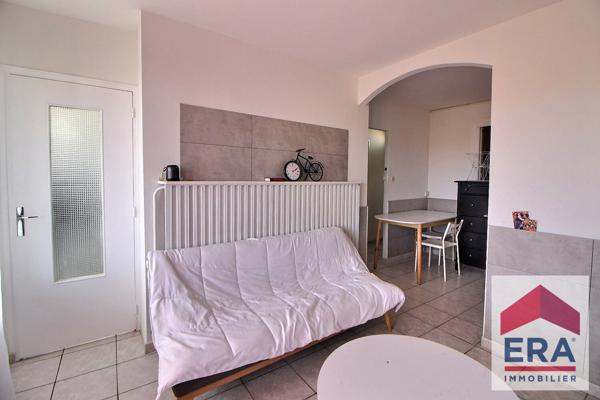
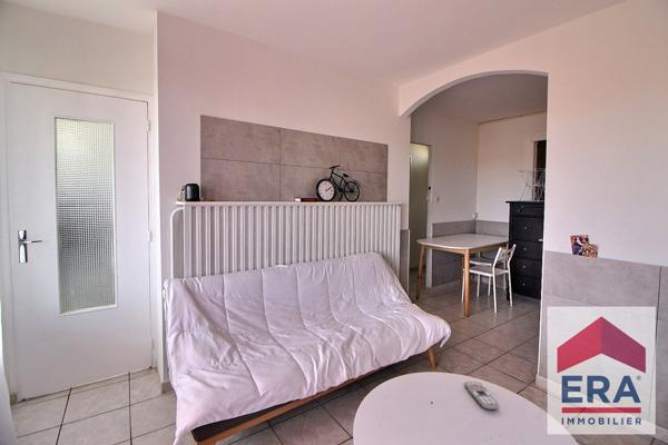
+ remote control [463,380,500,411]
